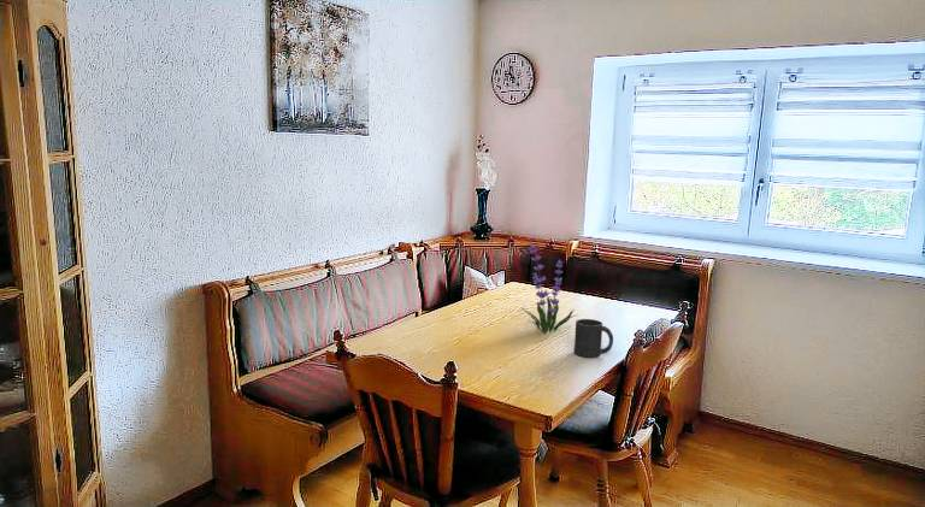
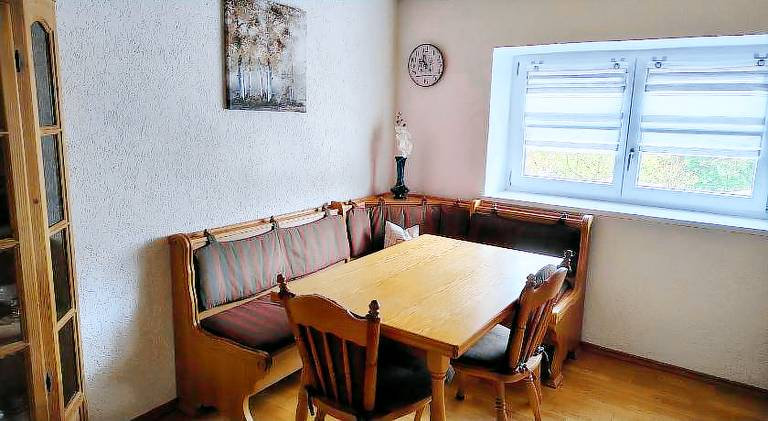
- mug [573,318,614,359]
- plant [520,243,577,335]
